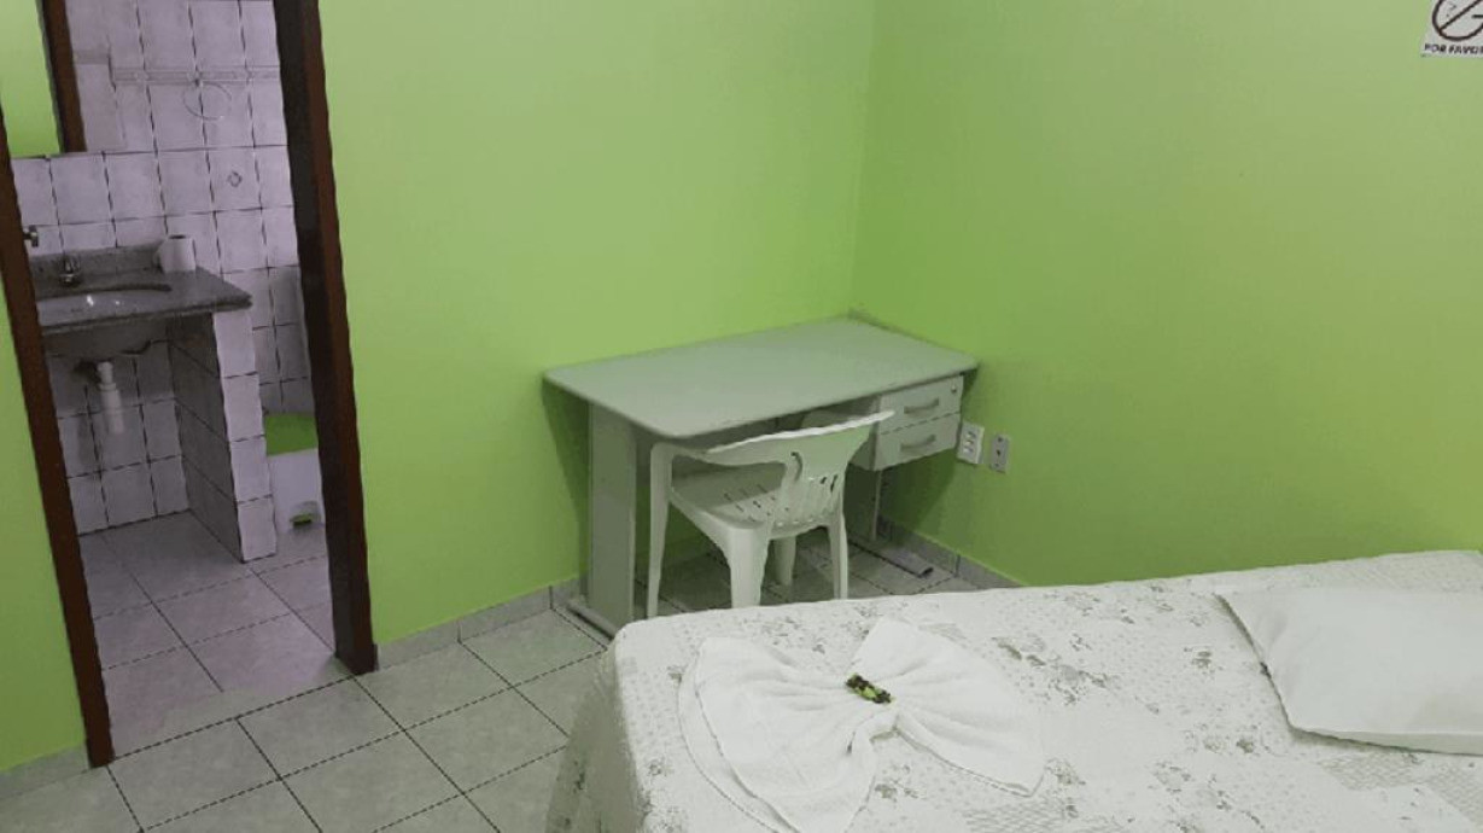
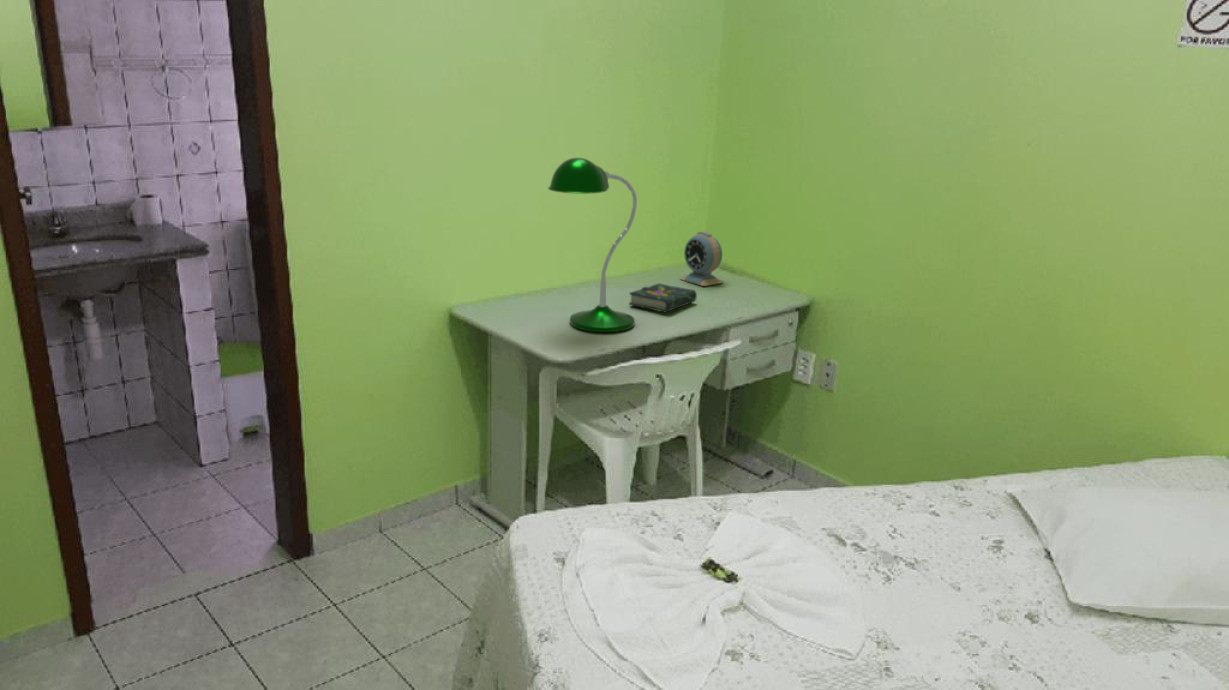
+ alarm clock [679,231,725,287]
+ book [628,282,698,314]
+ desk lamp [547,157,638,333]
